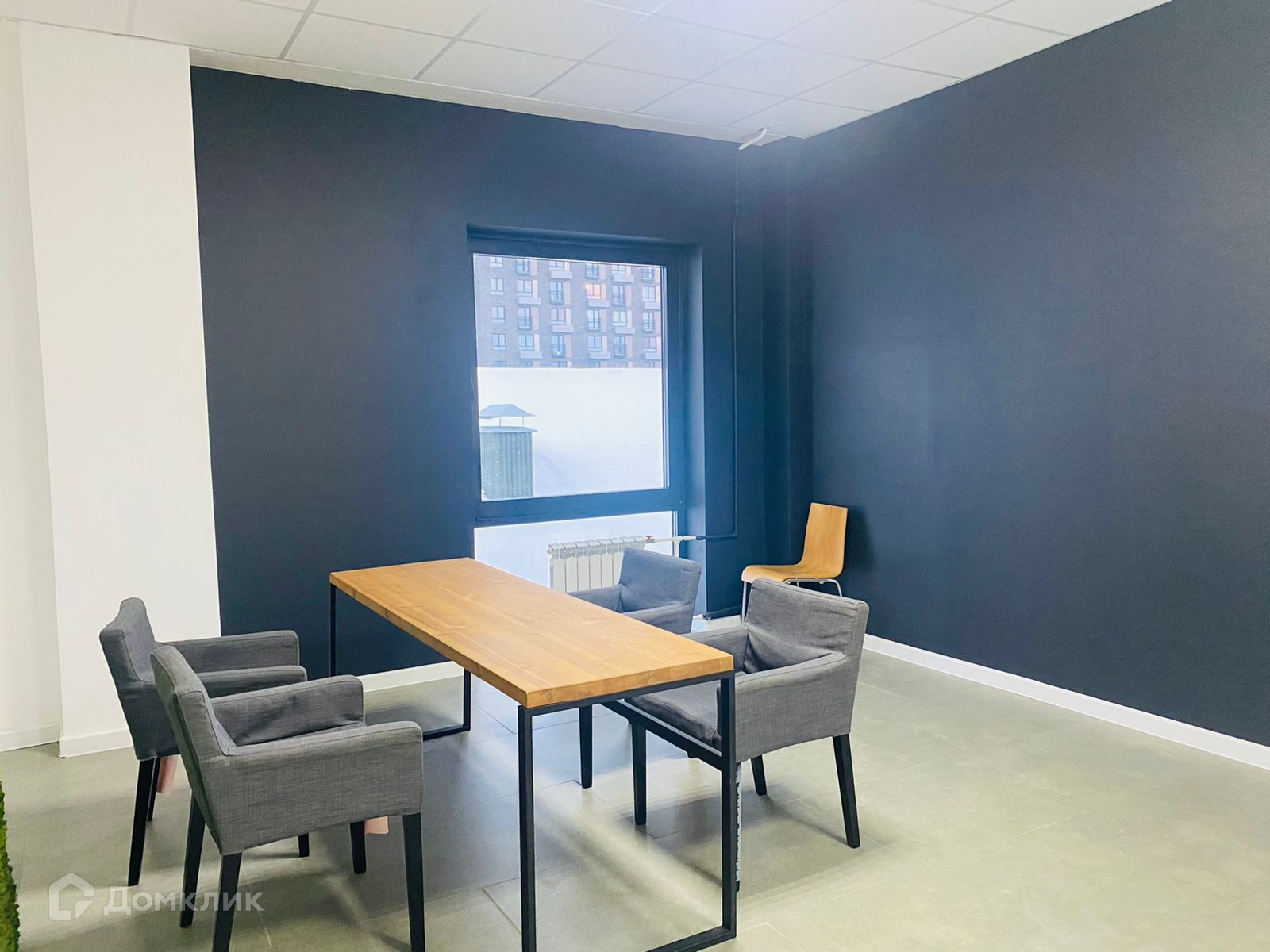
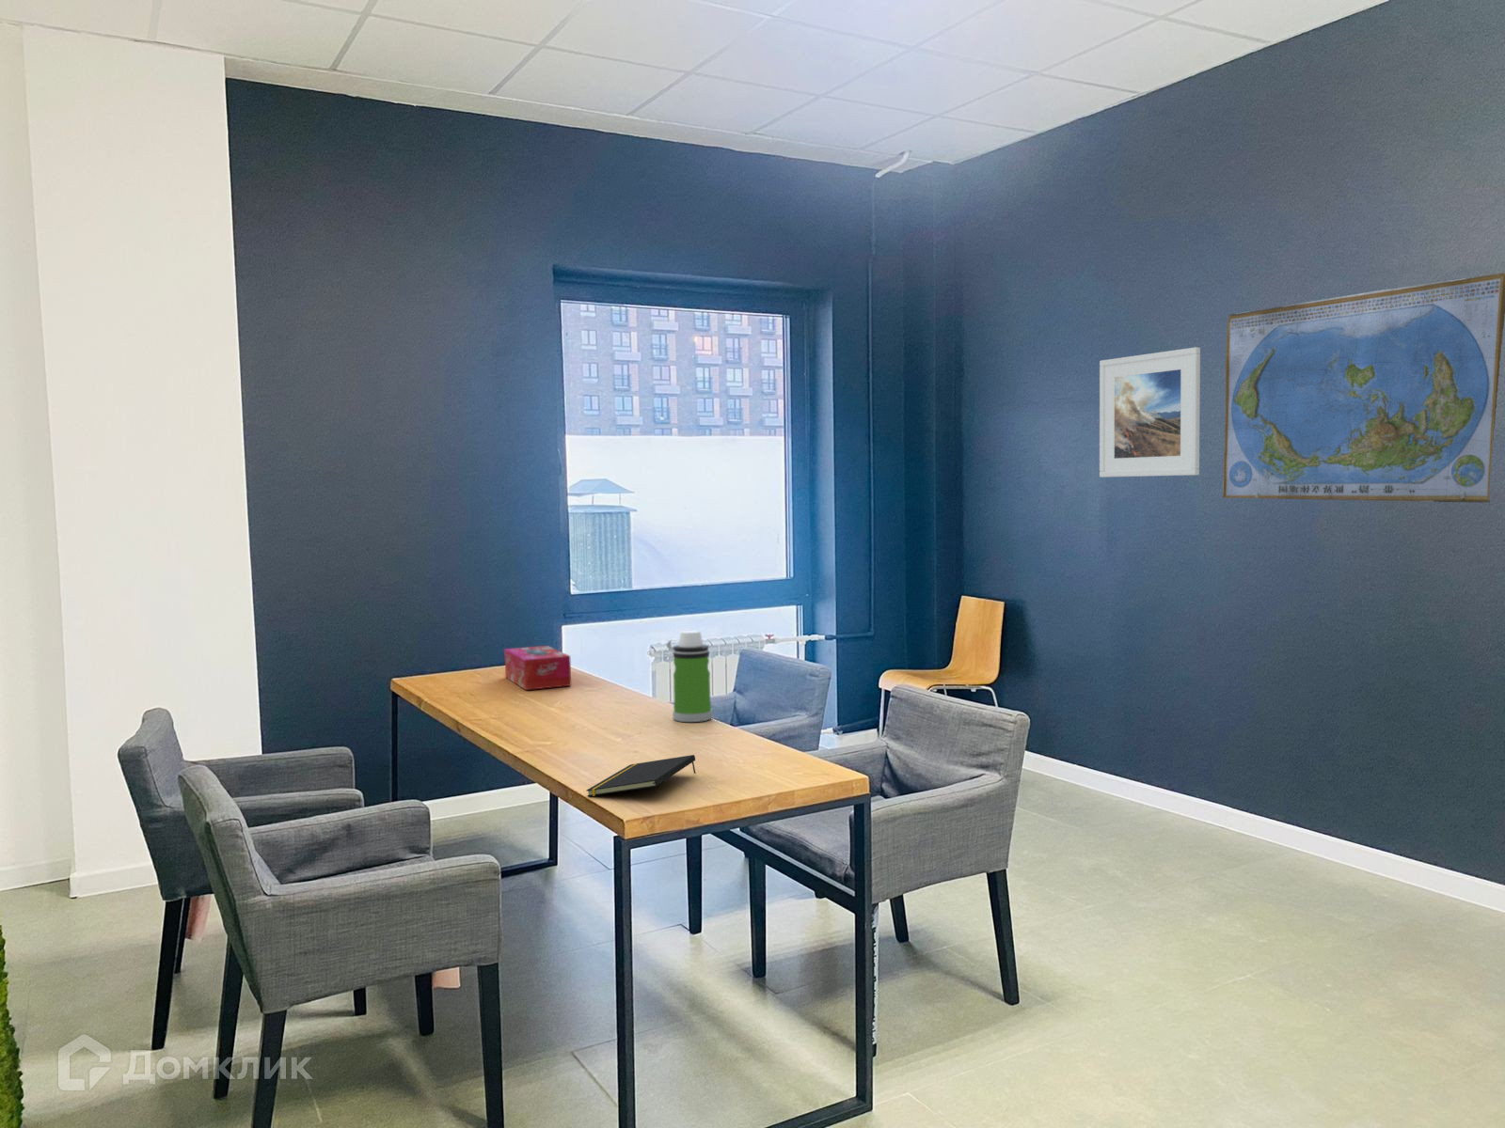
+ world map [1221,271,1505,504]
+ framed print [1099,346,1202,479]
+ notepad [585,754,697,797]
+ water bottle [666,630,713,723]
+ tissue box [504,645,572,691]
